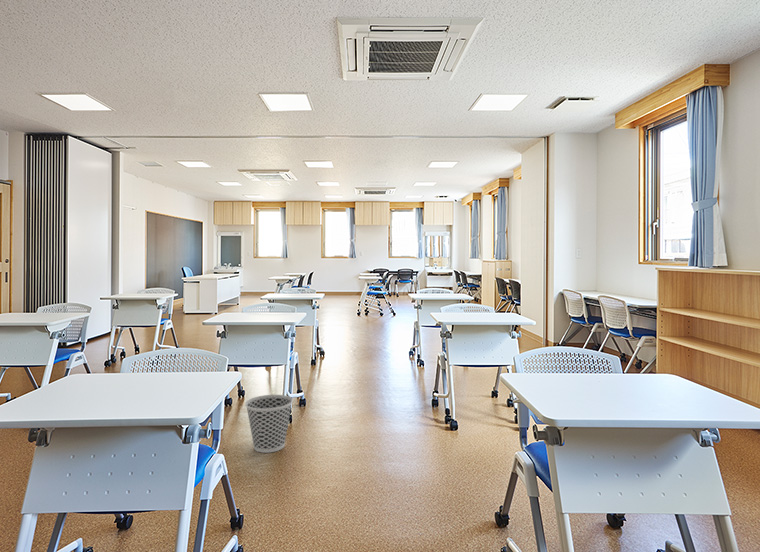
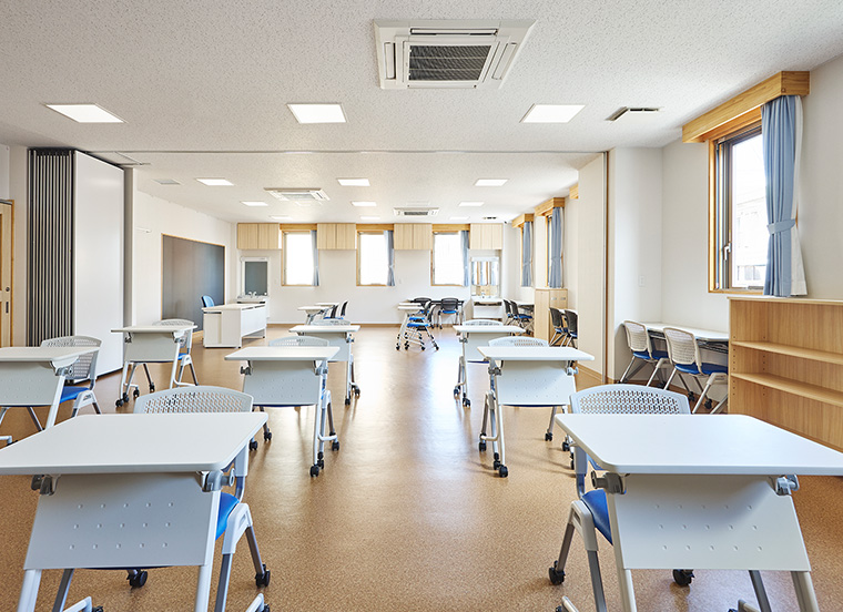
- wastebasket [244,394,294,454]
